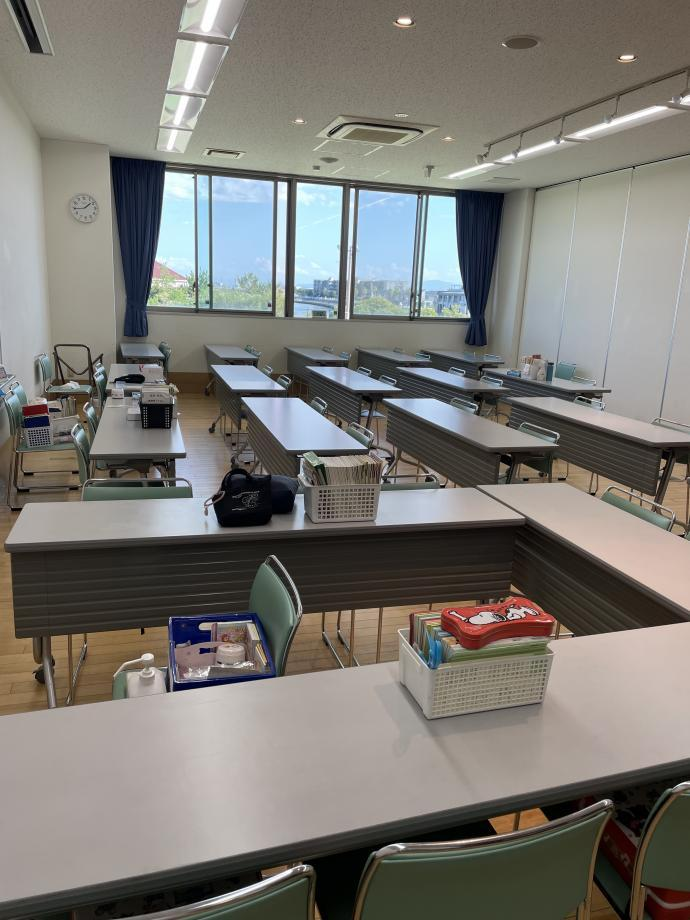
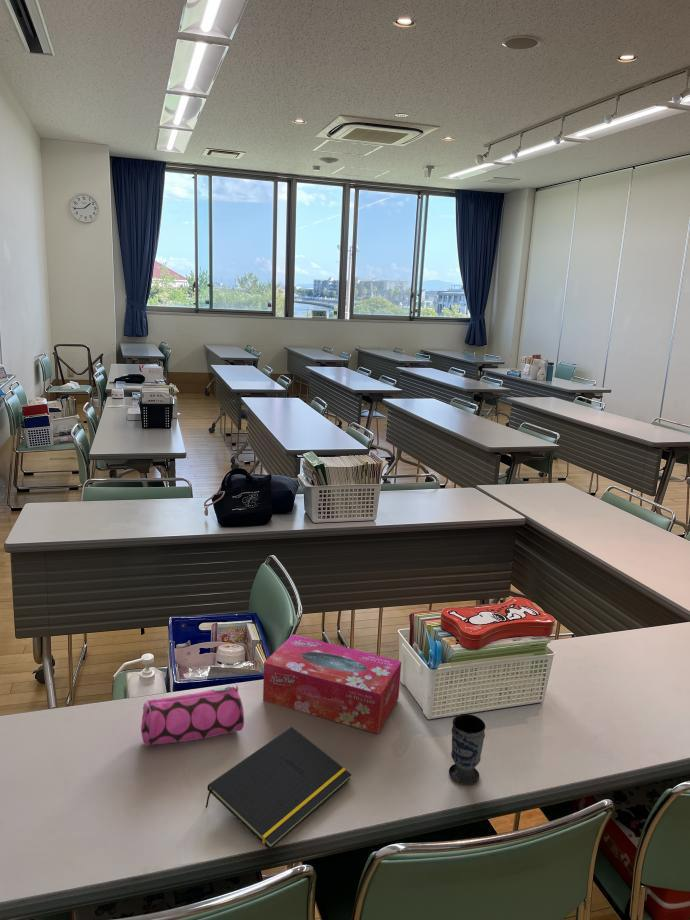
+ tissue box [262,634,402,735]
+ pencil case [140,682,245,747]
+ cup [448,713,486,786]
+ notepad [204,726,352,850]
